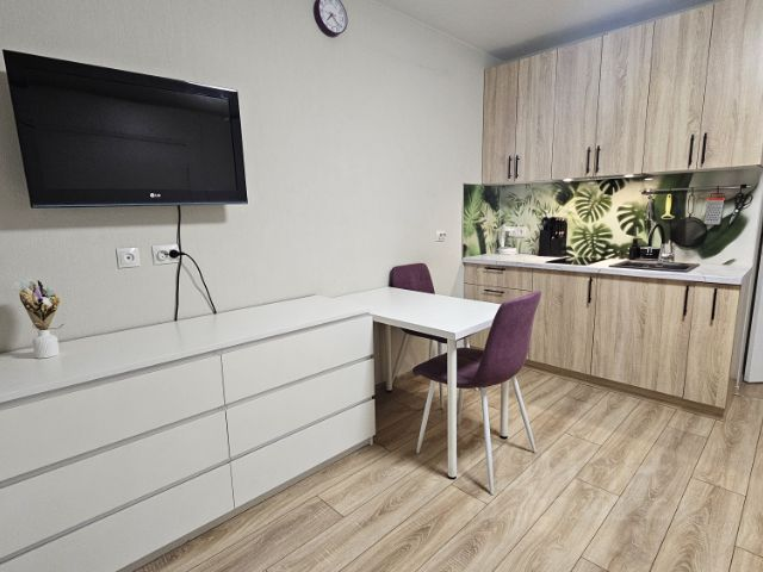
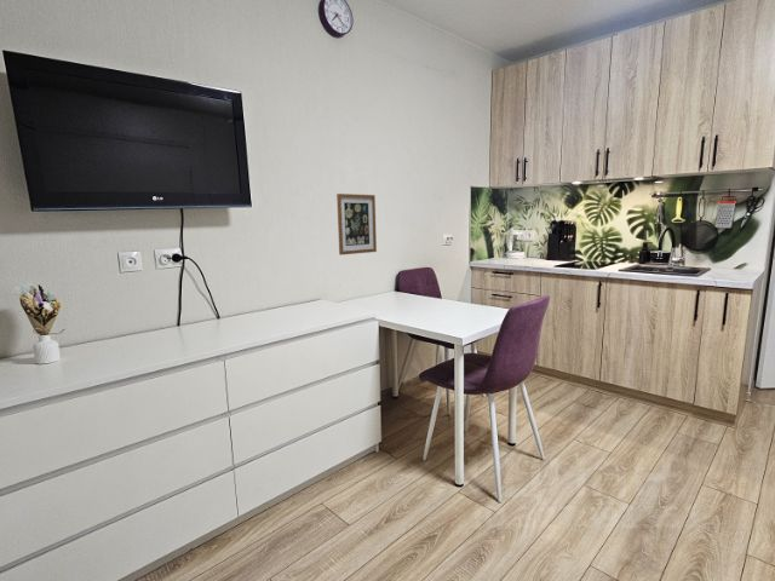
+ wall art [335,192,378,257]
